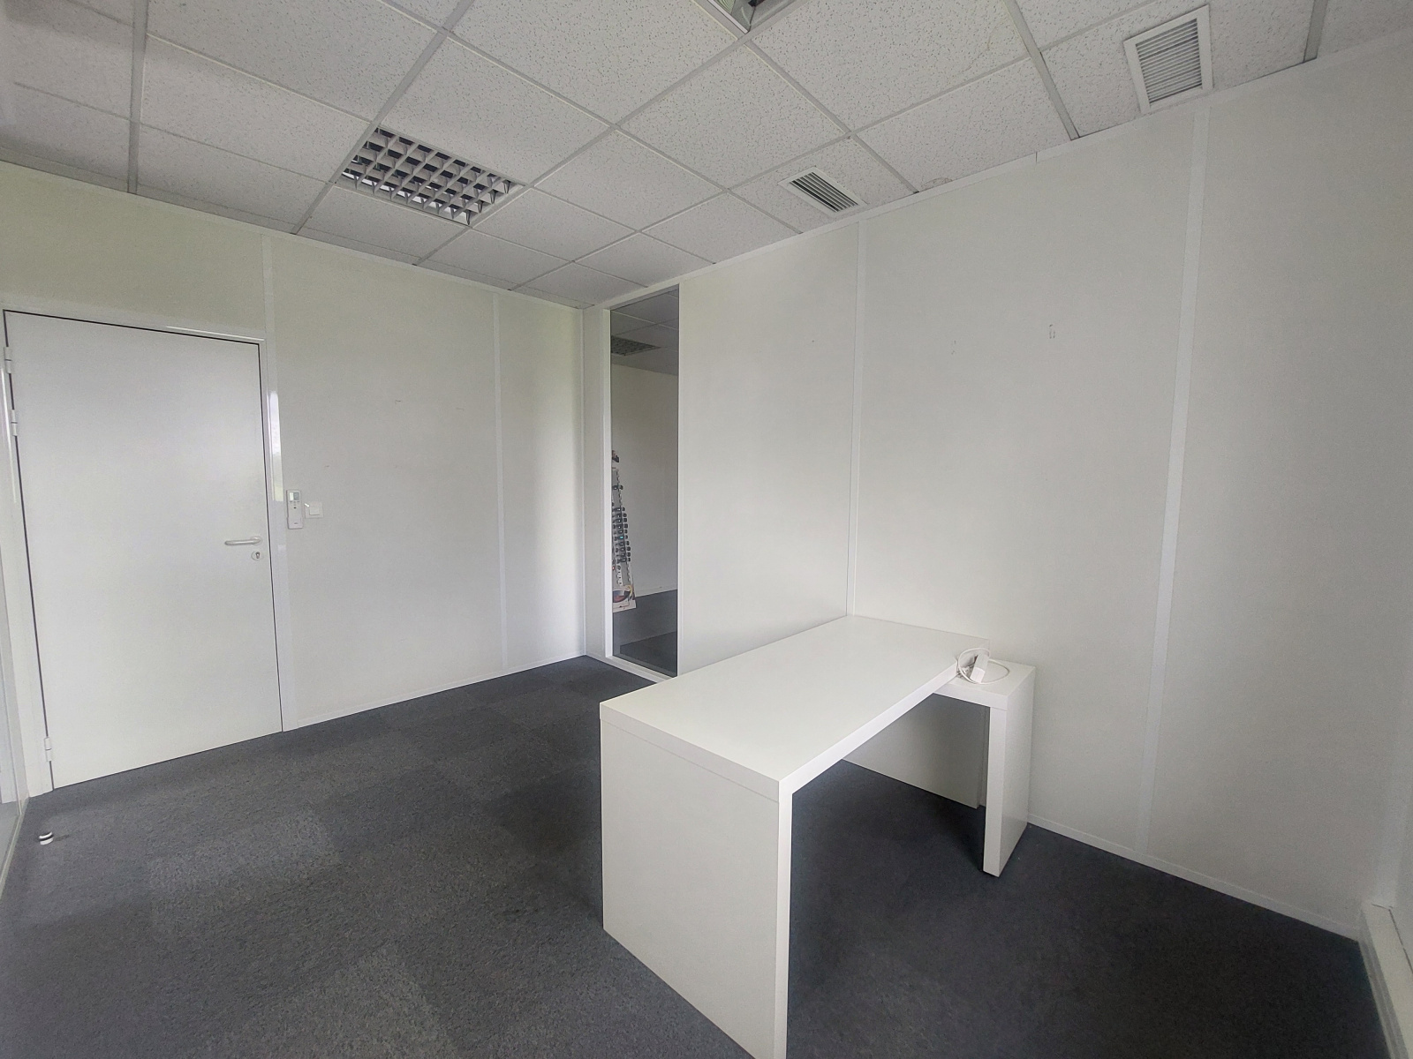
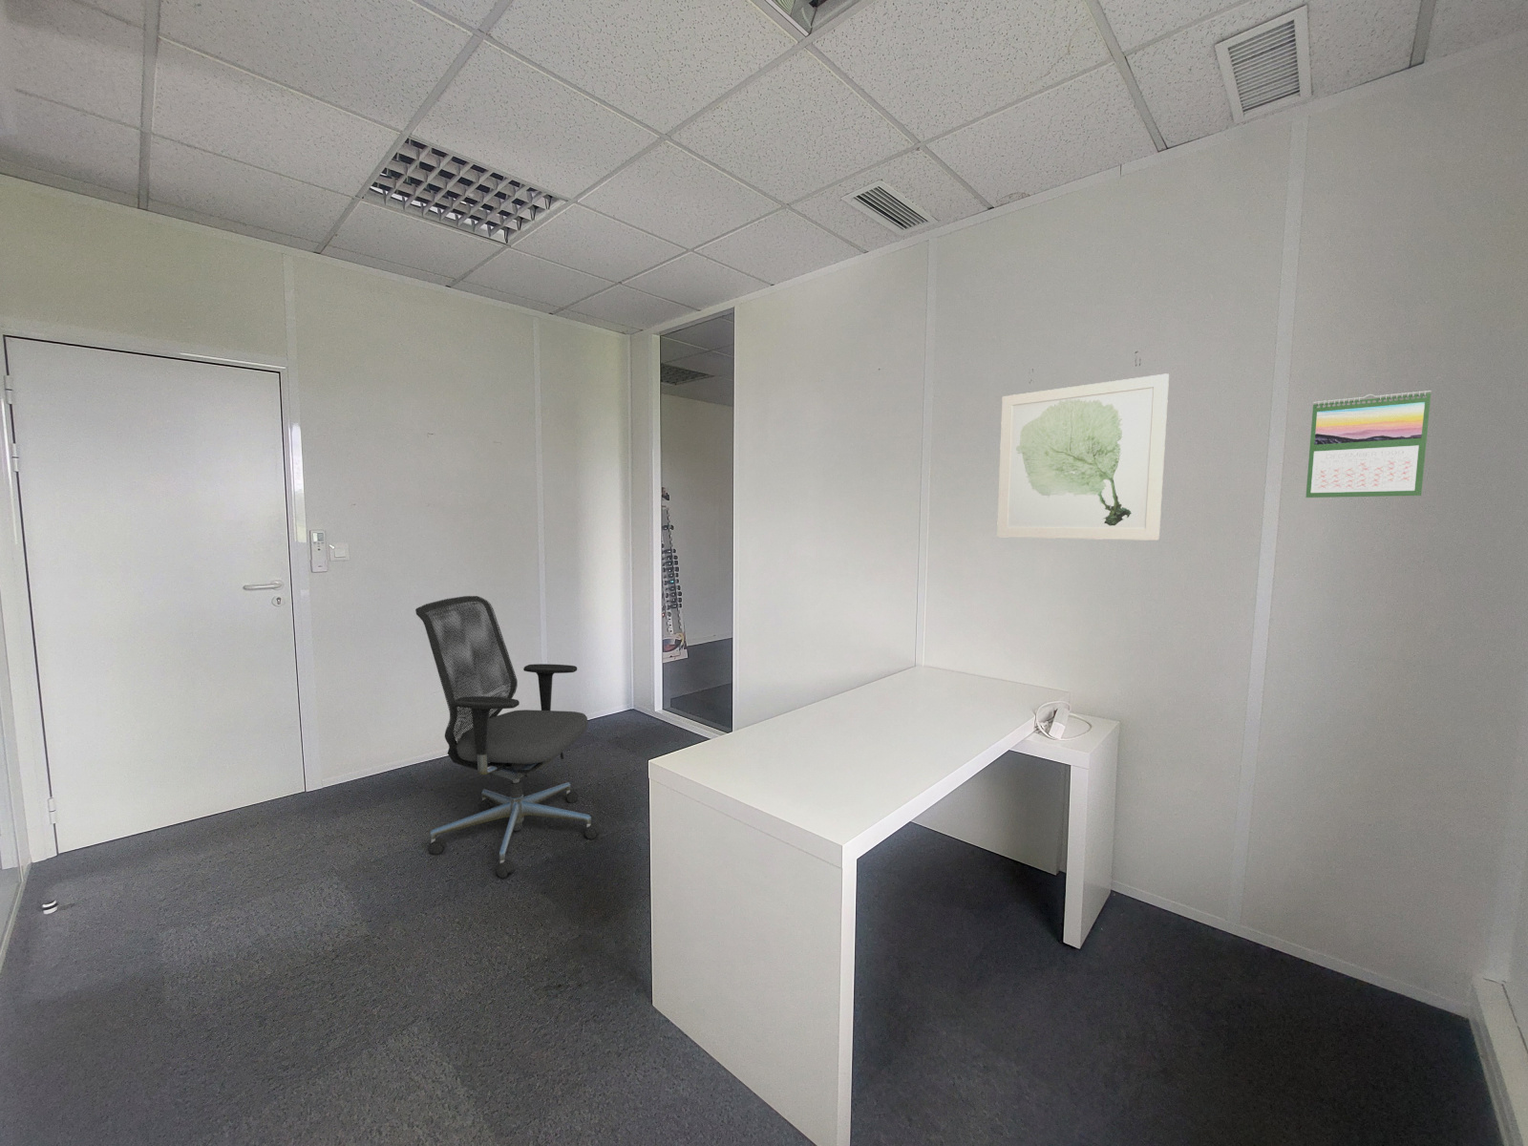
+ office chair [414,595,602,879]
+ calendar [1304,390,1433,498]
+ wall art [996,372,1169,542]
